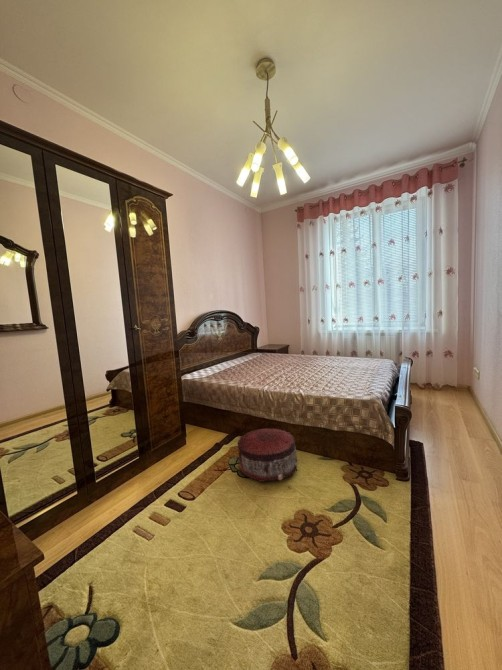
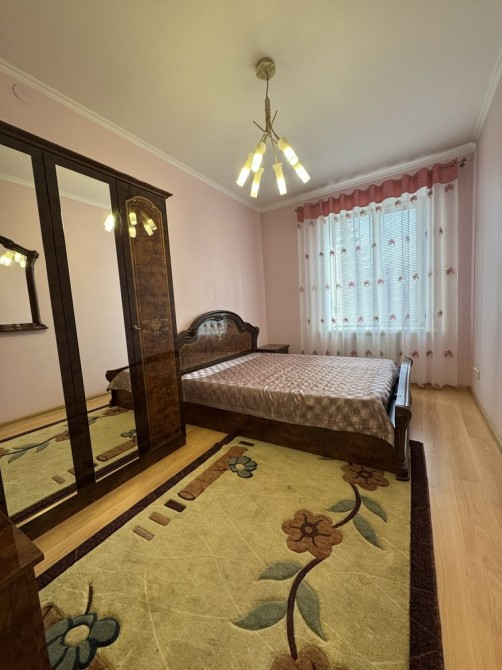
- pouf [237,427,299,483]
